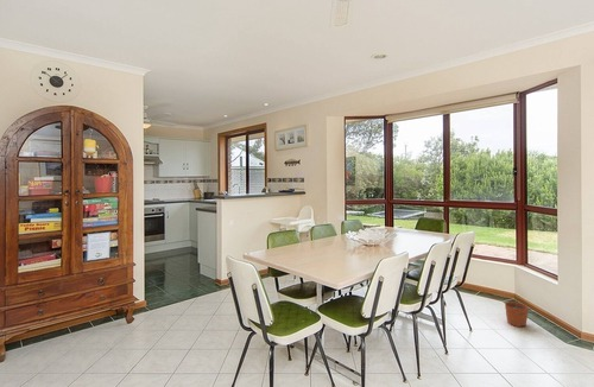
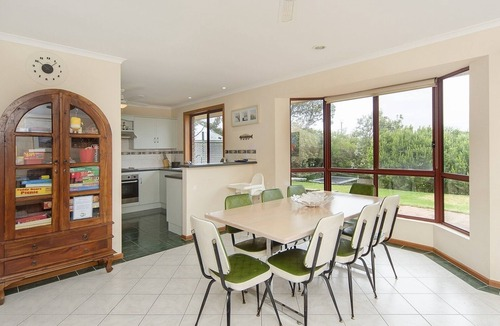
- plant pot [504,294,530,328]
